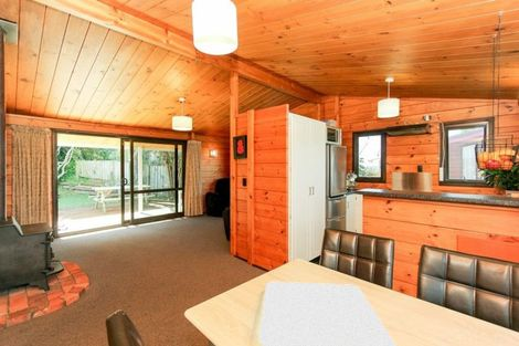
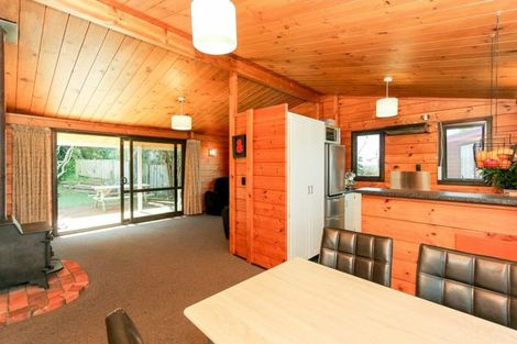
- placemat [257,281,398,346]
